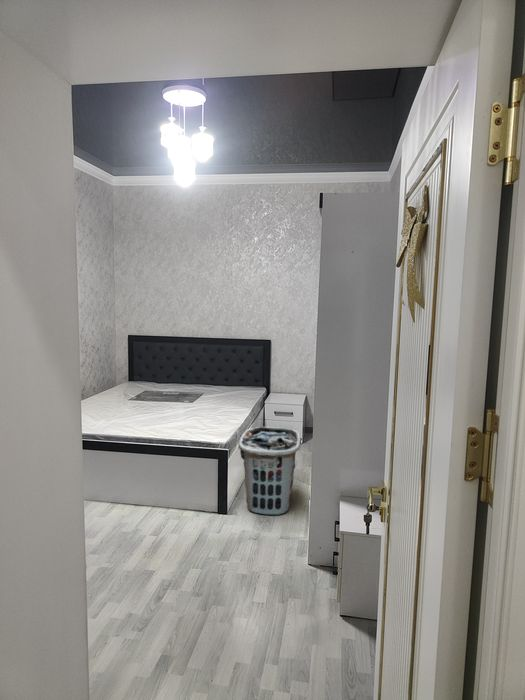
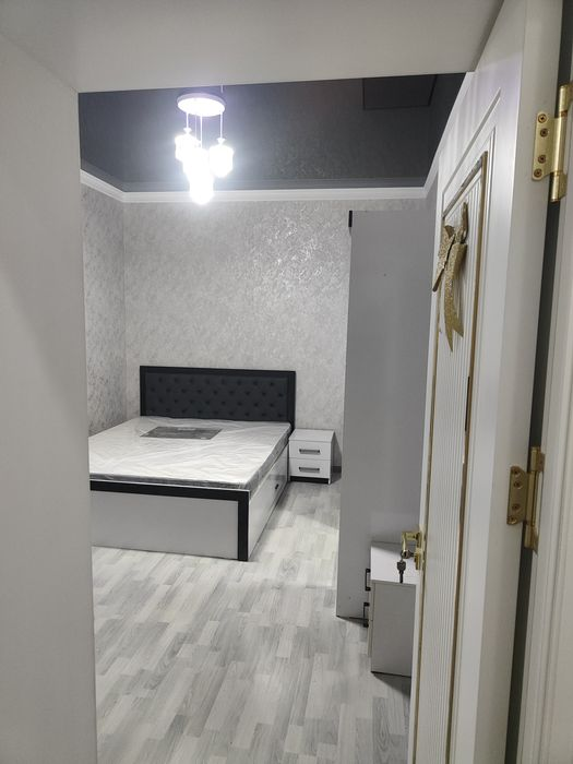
- clothes hamper [238,426,302,516]
